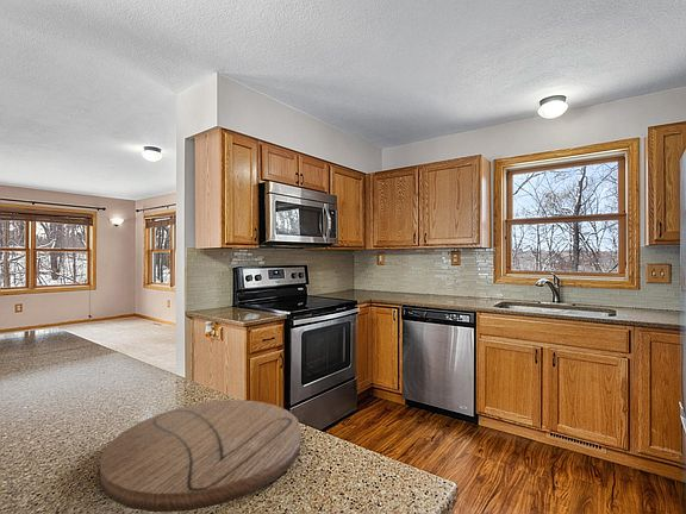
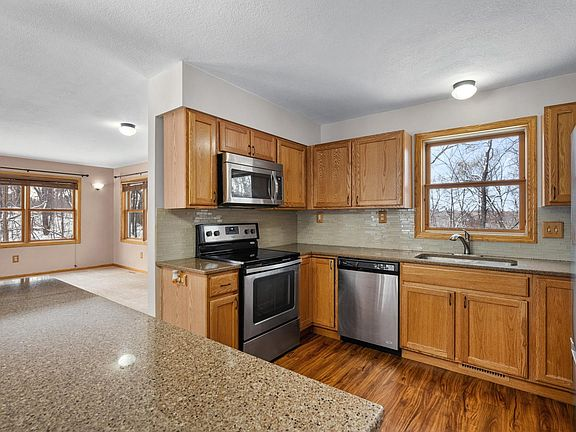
- cutting board [99,399,303,513]
